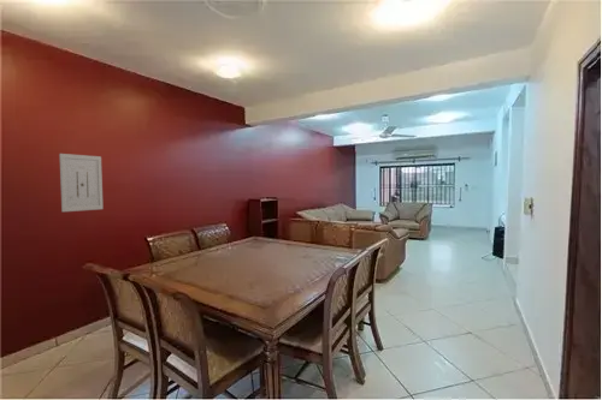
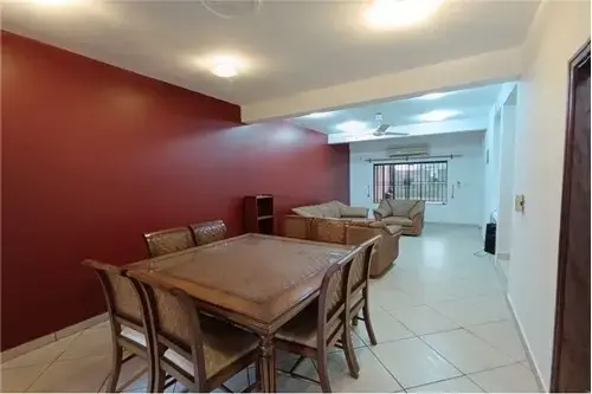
- wall art [58,153,105,213]
